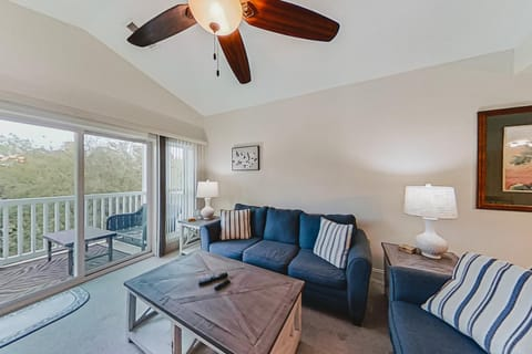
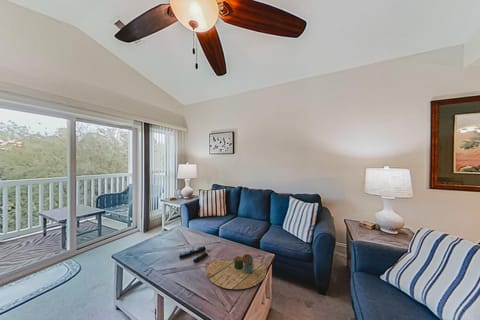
+ decorative tray [205,253,267,290]
